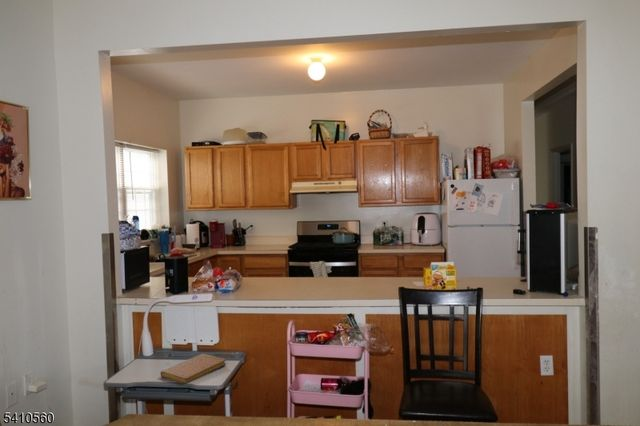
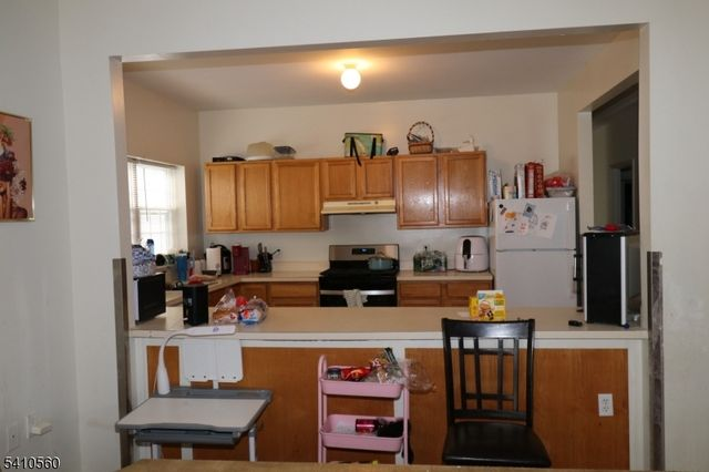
- notebook [160,353,227,384]
